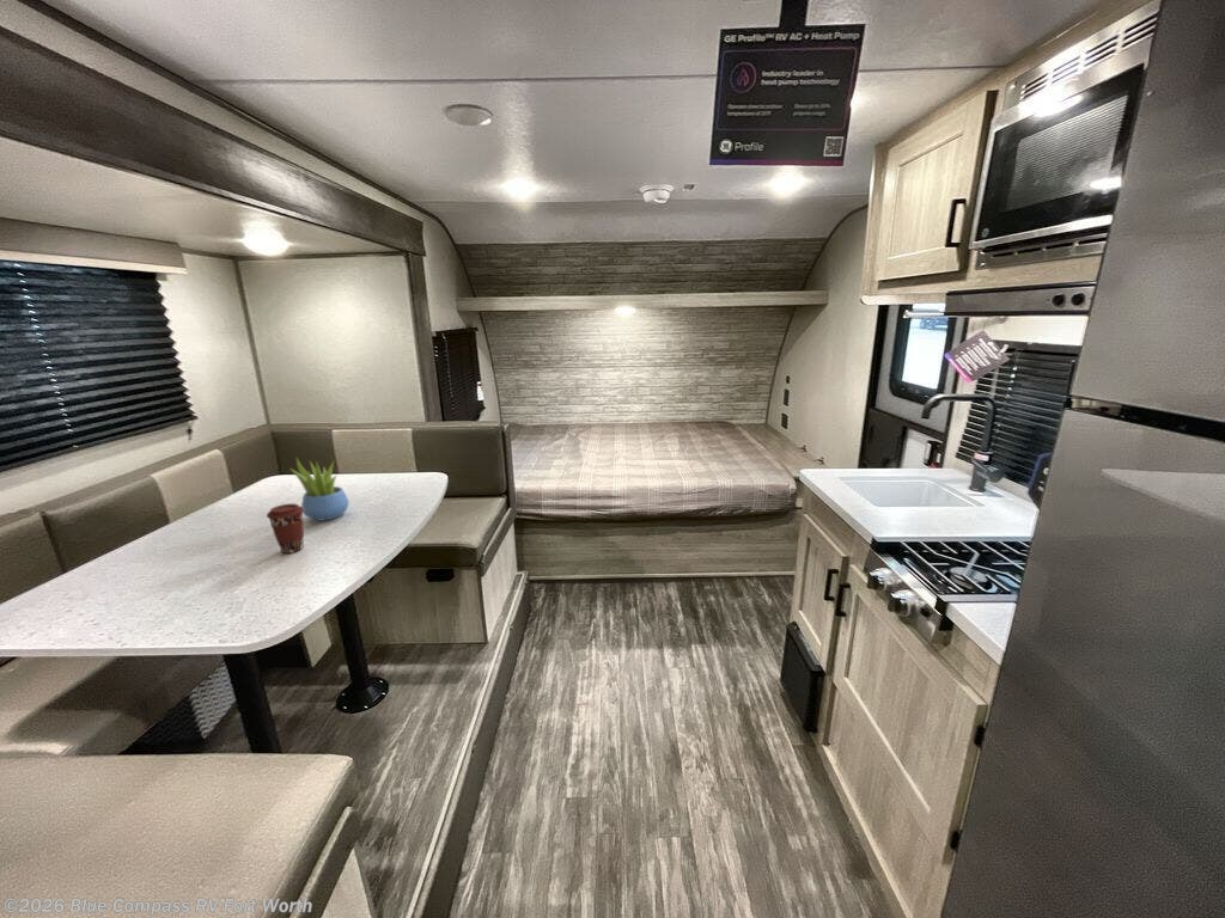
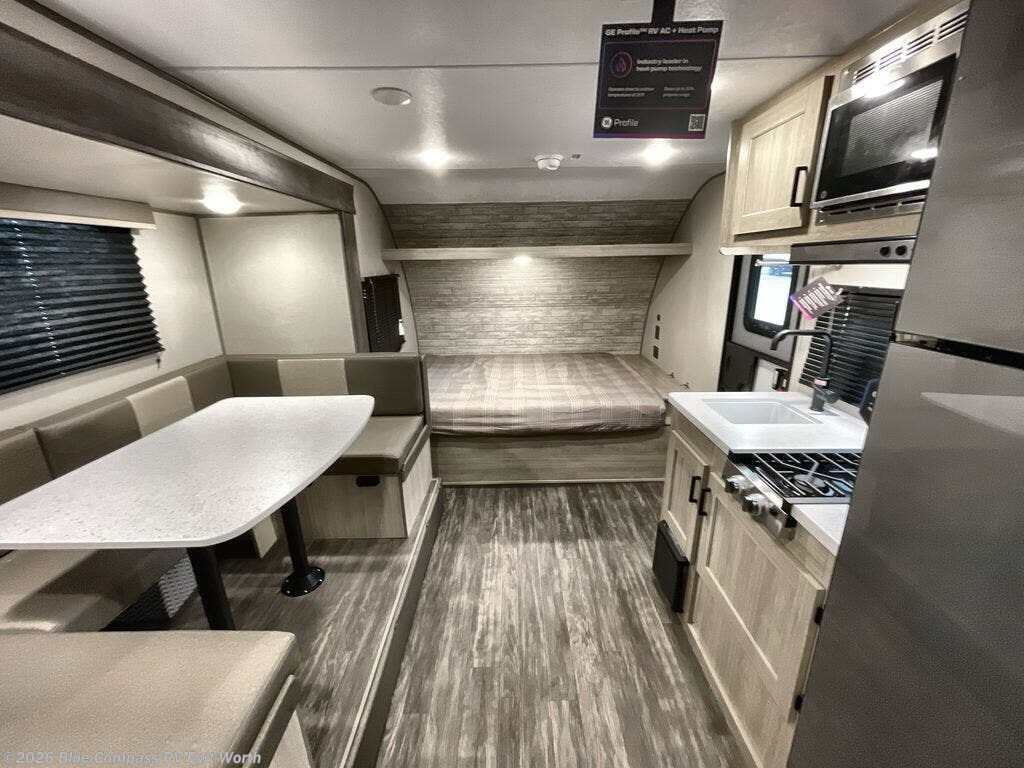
- succulent plant [288,457,351,522]
- coffee cup [266,503,305,555]
